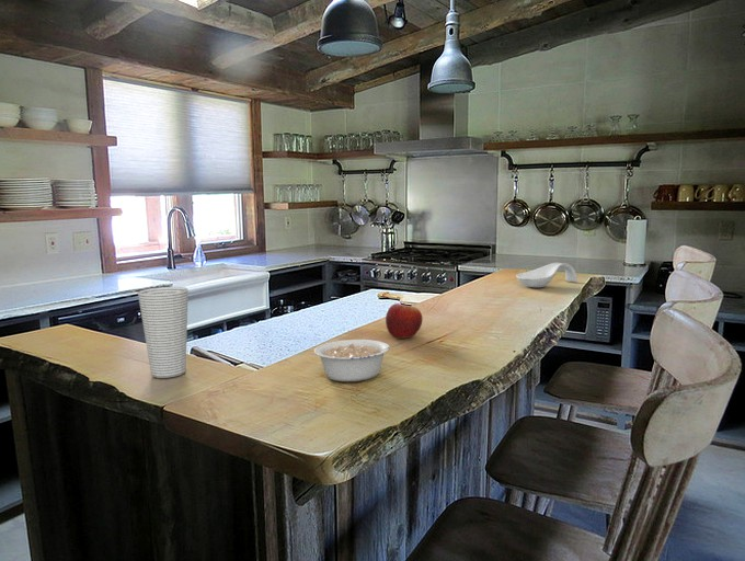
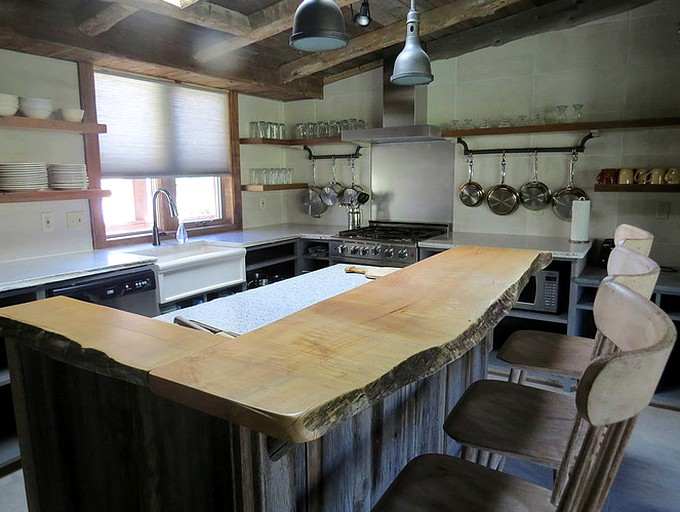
- legume [313,339,406,382]
- fruit [385,301,423,340]
- cup [137,286,190,379]
- spoon rest [515,262,578,288]
